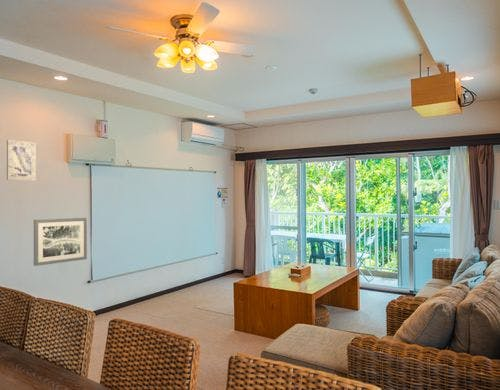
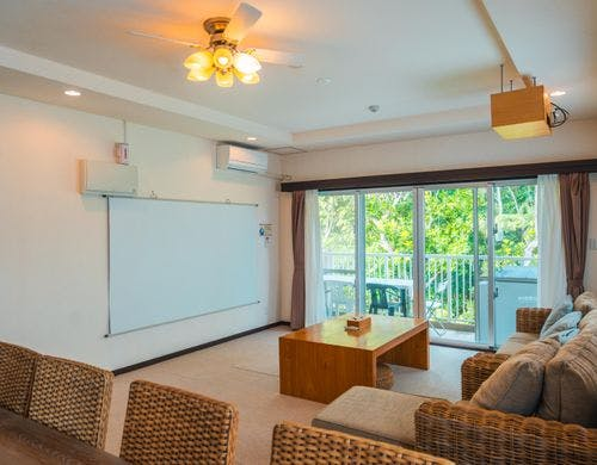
- wall art [33,217,88,267]
- wall art [6,139,37,182]
